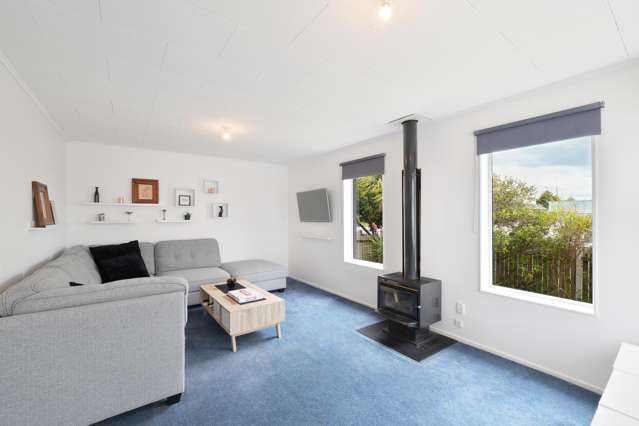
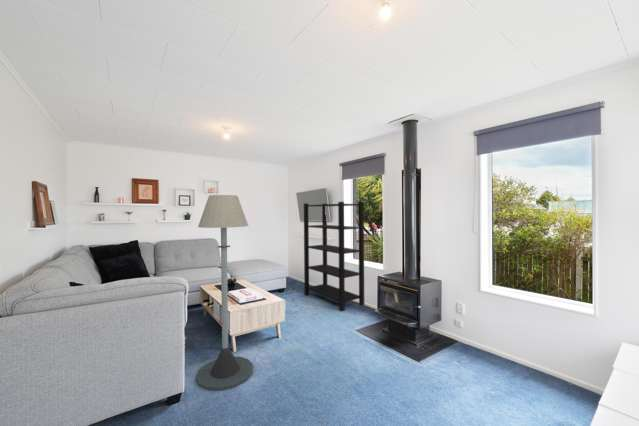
+ bookshelf [303,201,365,312]
+ floor lamp [195,194,254,391]
